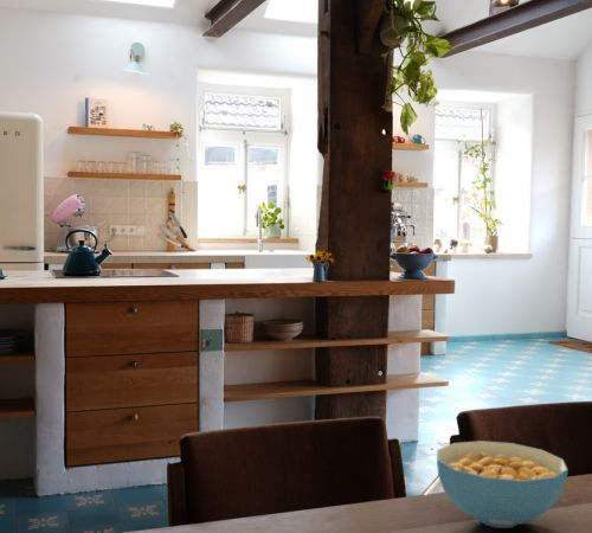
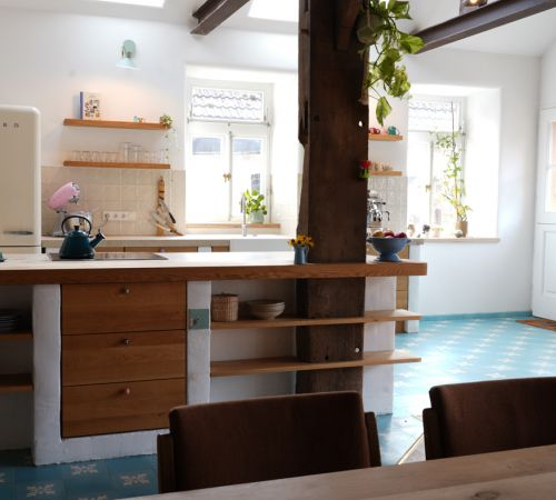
- cereal bowl [436,439,570,529]
